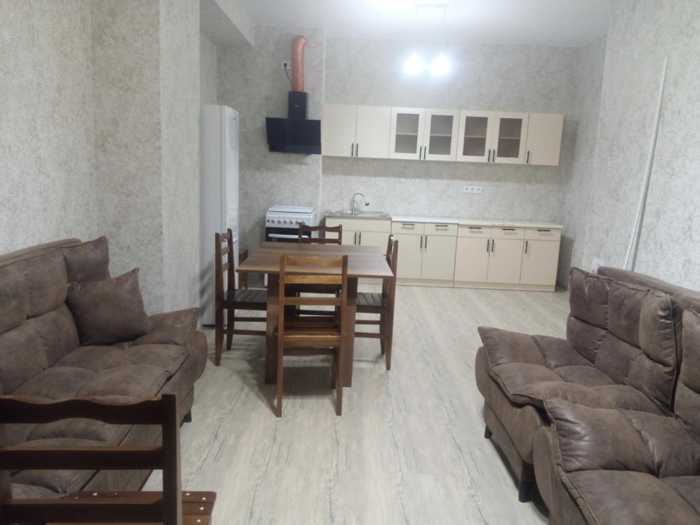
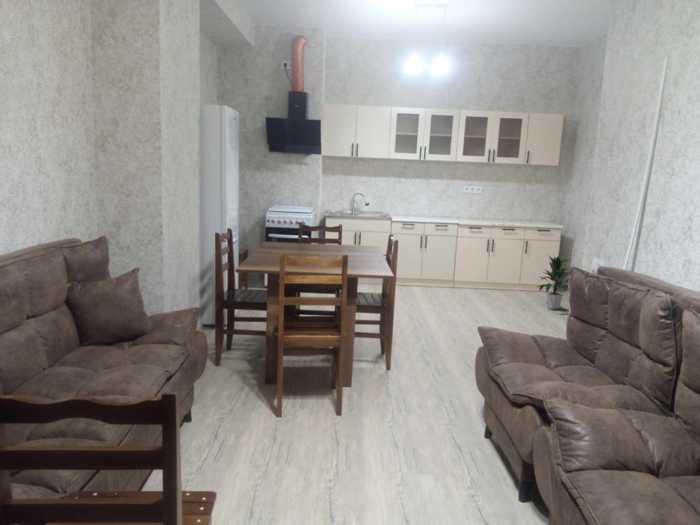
+ indoor plant [536,255,572,310]
